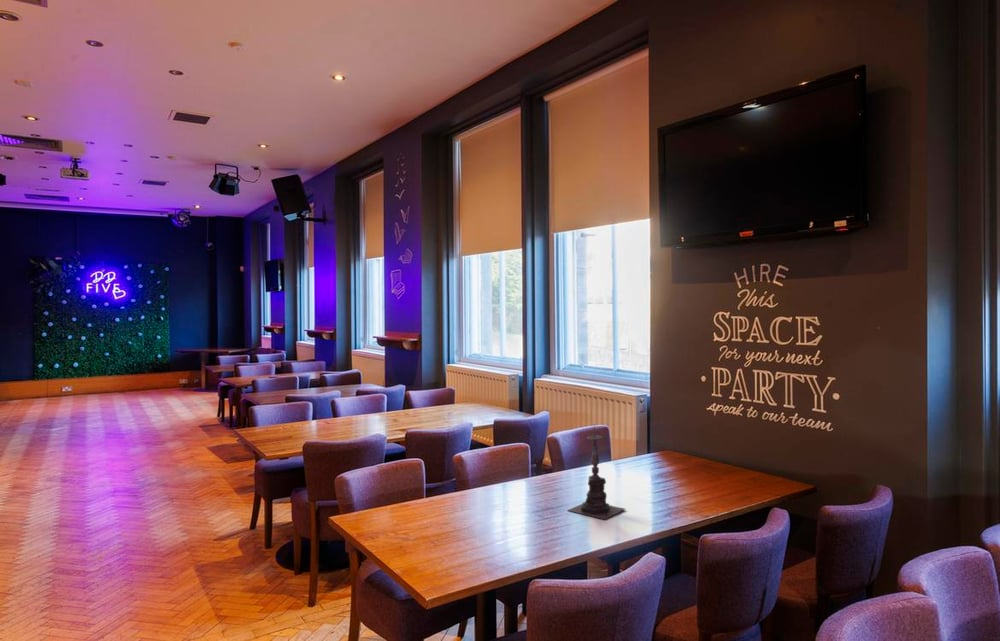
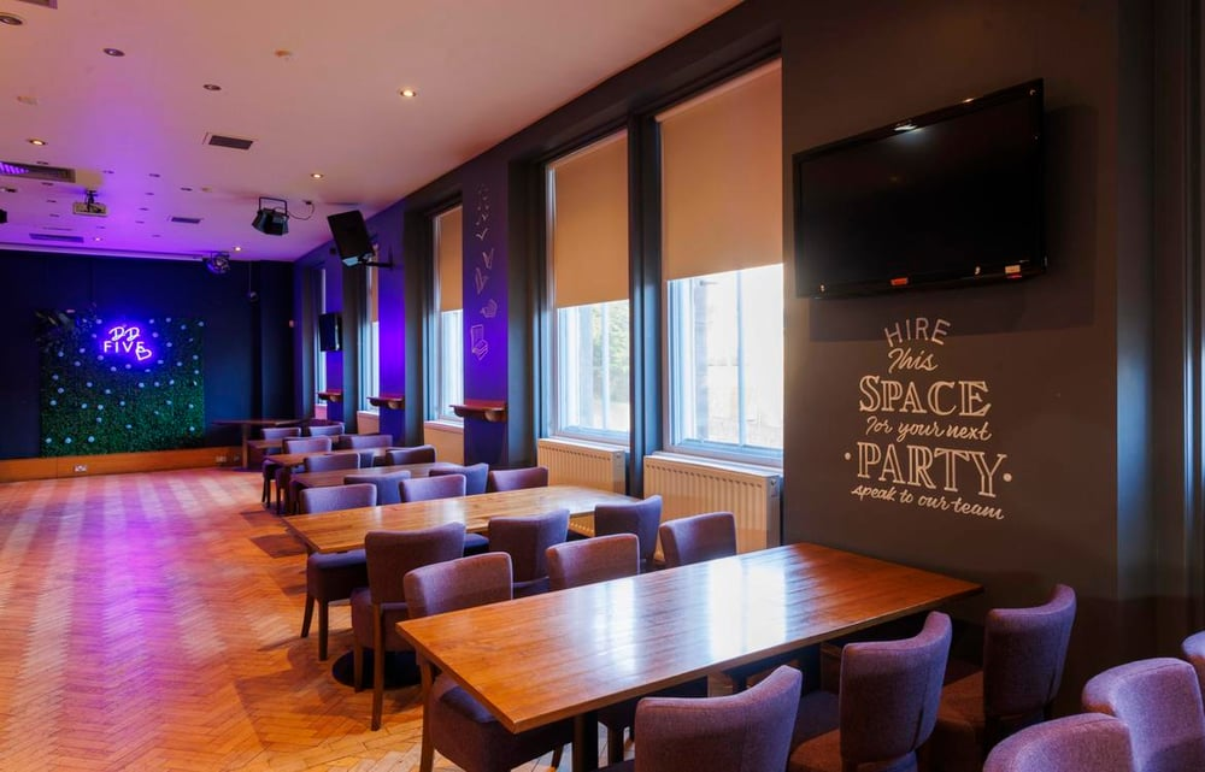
- candle holder [566,424,626,520]
